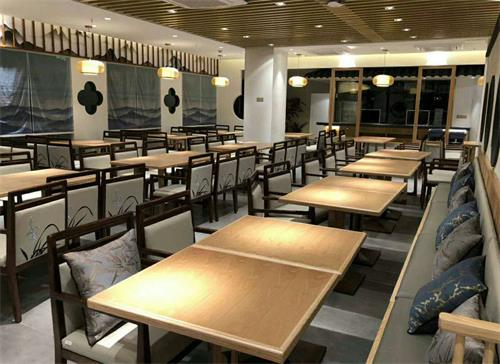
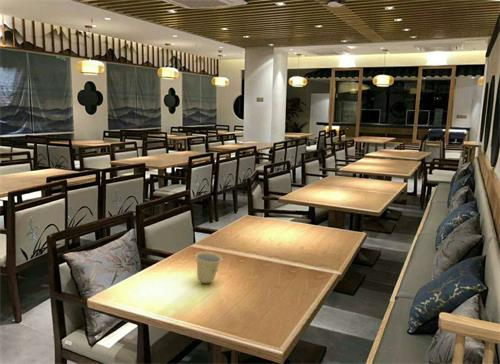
+ cup [194,251,224,284]
